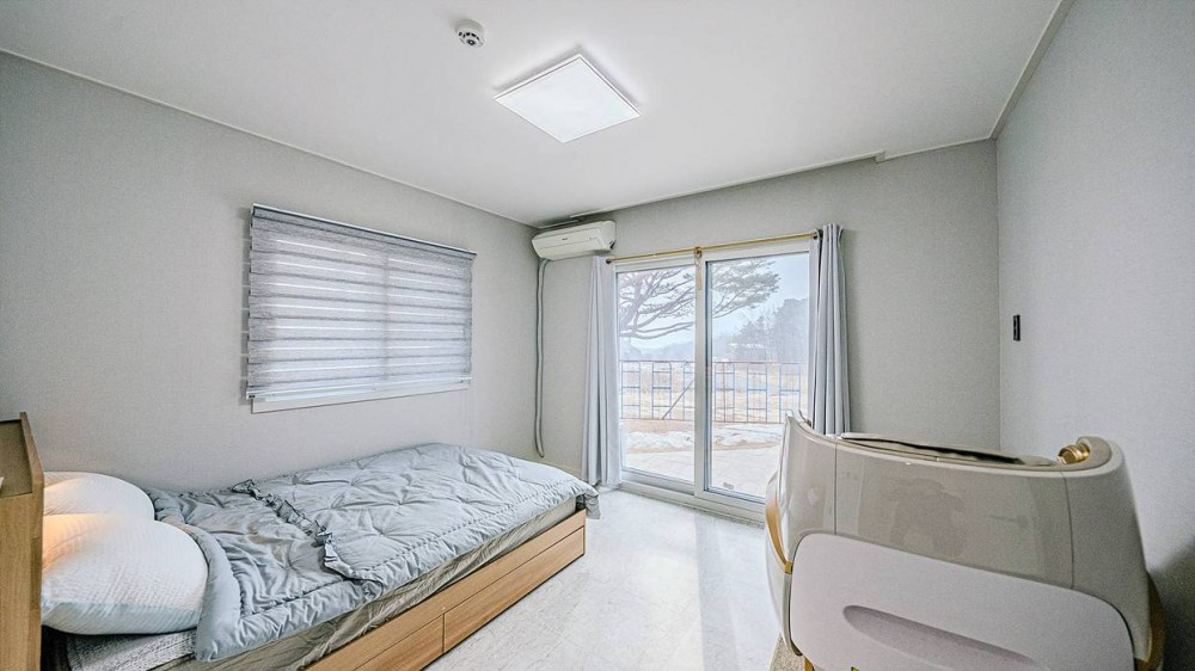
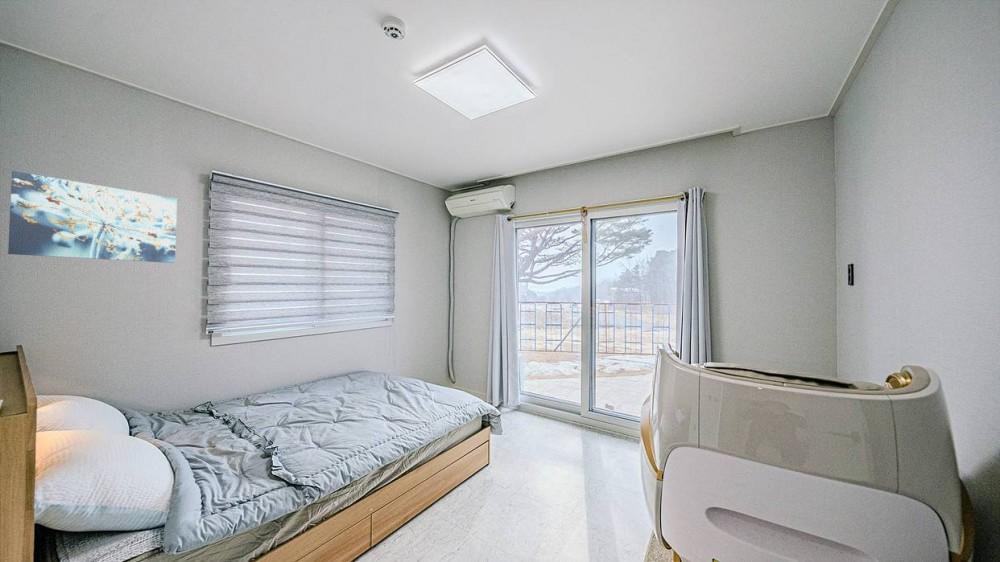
+ wall art [7,170,178,264]
